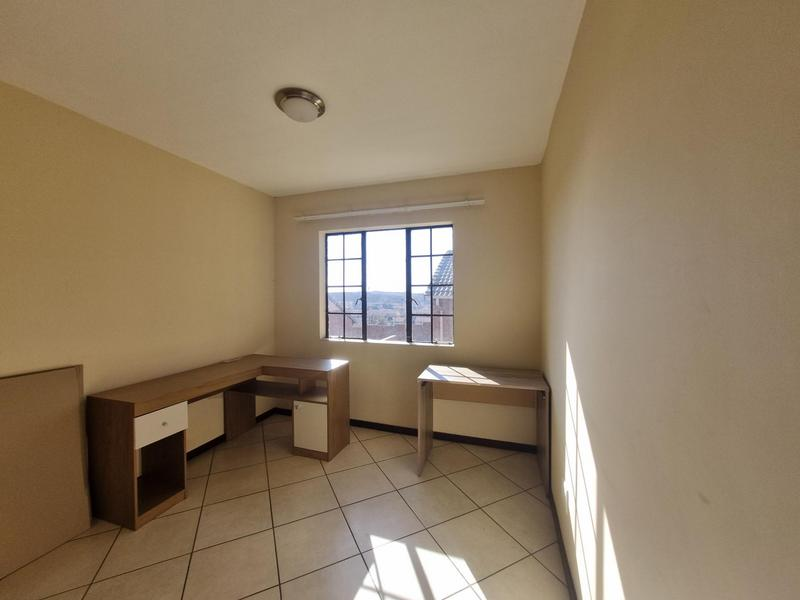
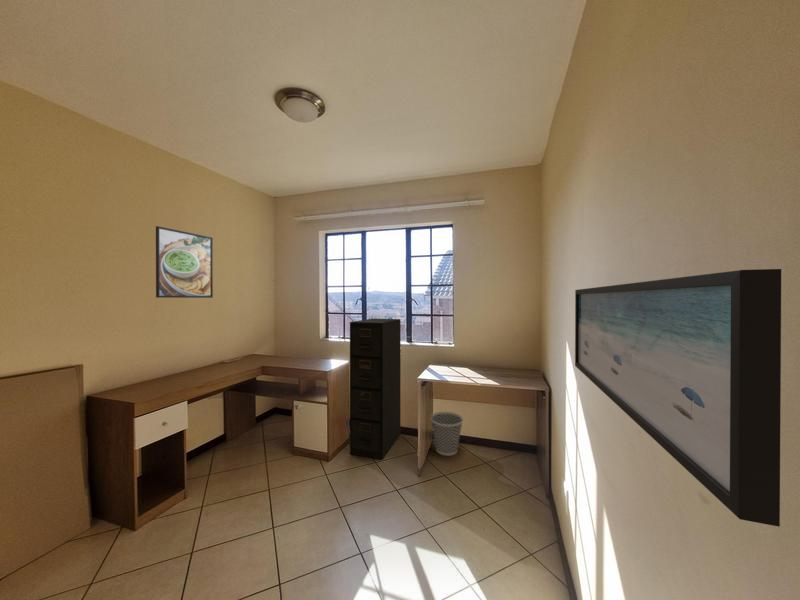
+ wastebasket [429,411,464,457]
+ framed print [155,225,214,299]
+ wall art [574,268,782,528]
+ filing cabinet [349,318,402,461]
